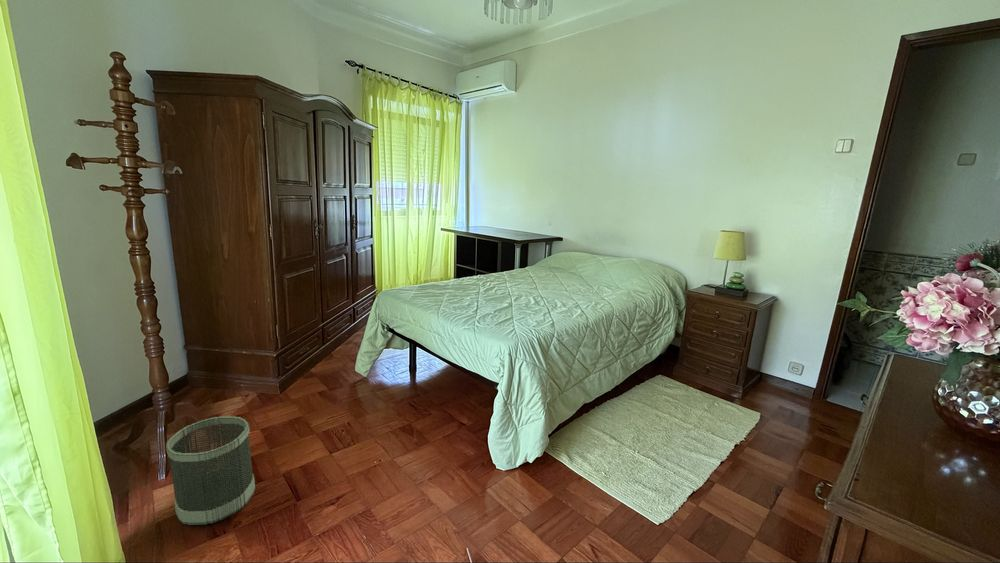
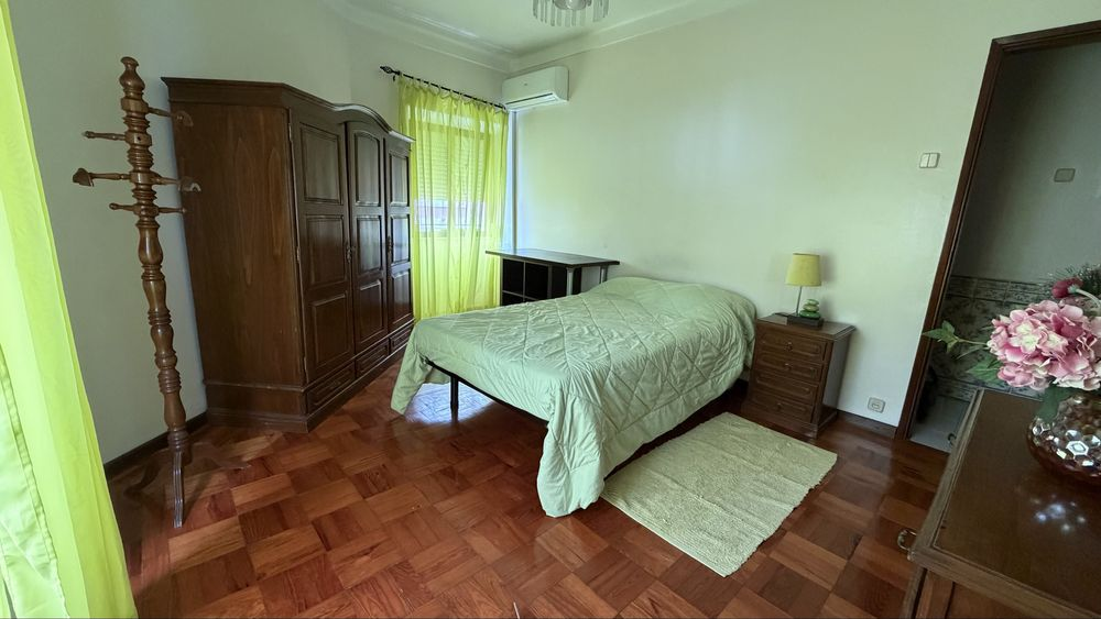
- wastebasket [165,415,256,526]
